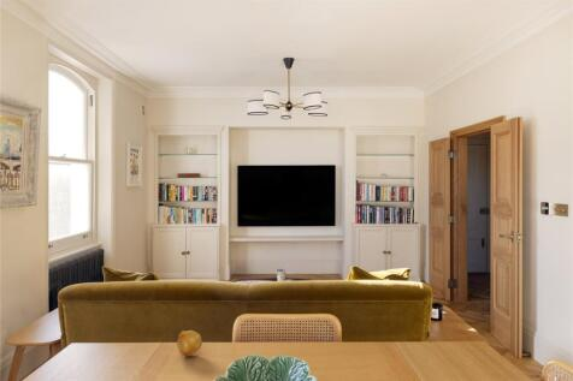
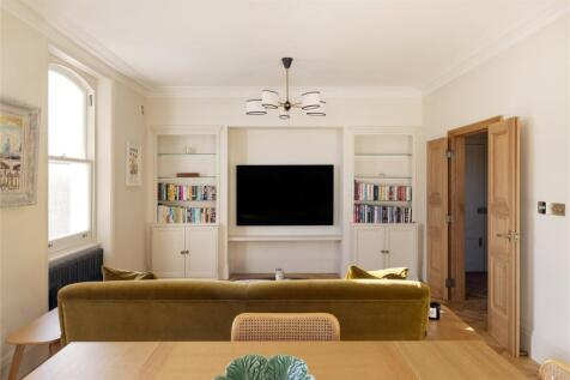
- fruit [176,329,203,357]
